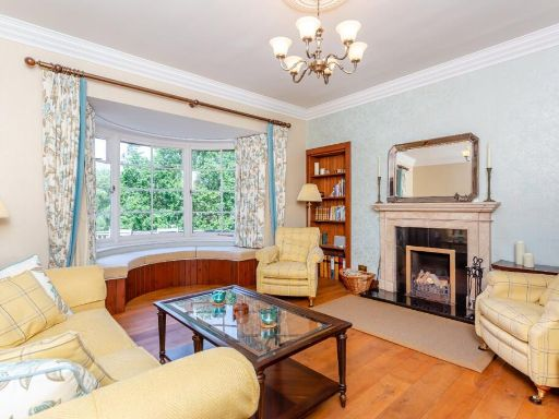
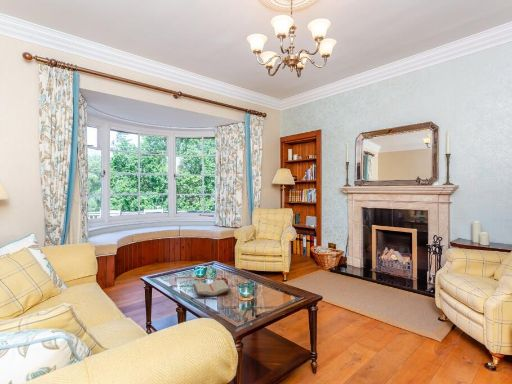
+ paperback book [192,279,232,297]
